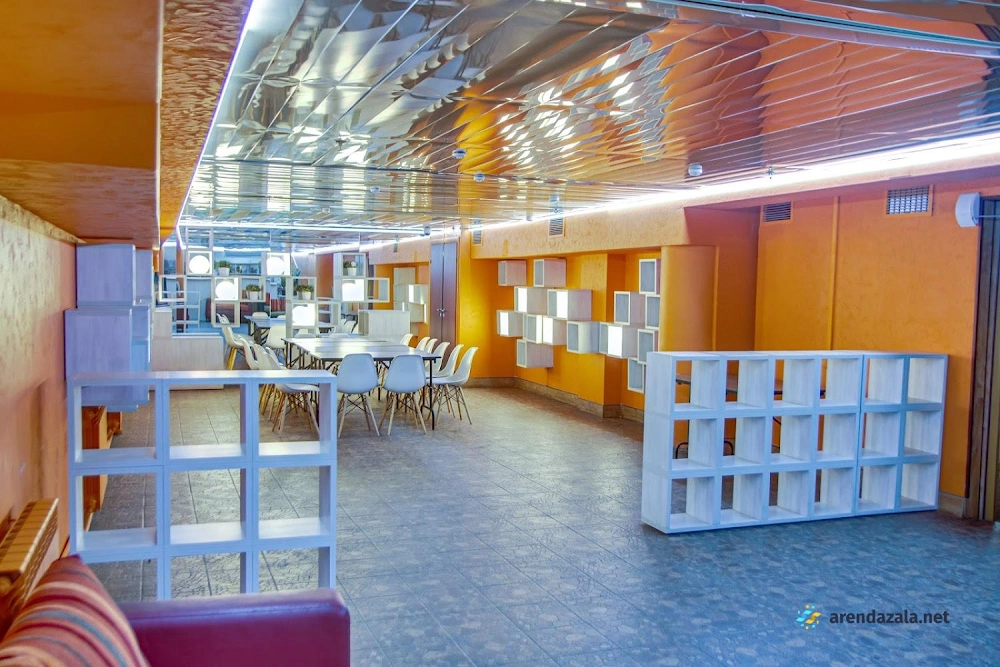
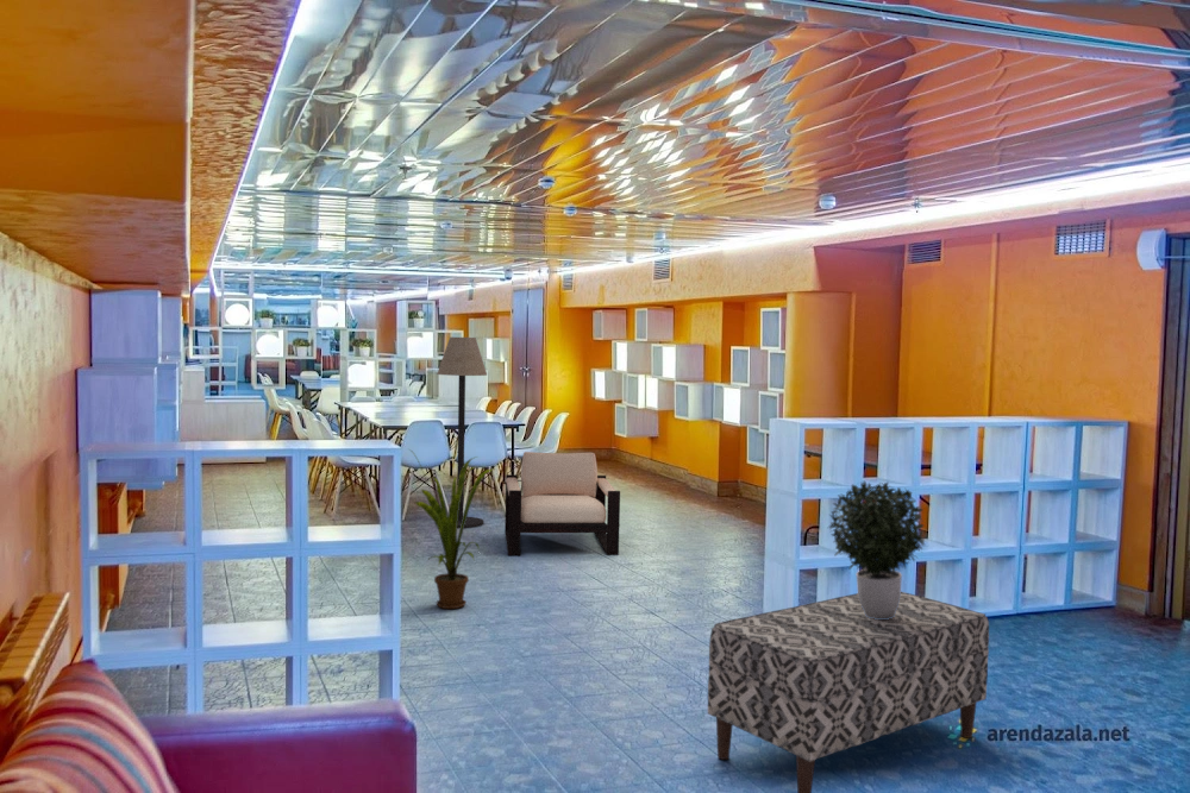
+ bench [707,591,990,793]
+ potted plant [827,480,926,619]
+ armchair [503,451,621,556]
+ house plant [408,448,496,610]
+ floor lamp [436,336,488,529]
